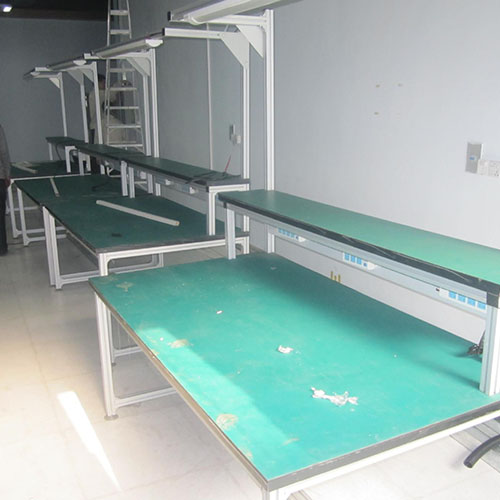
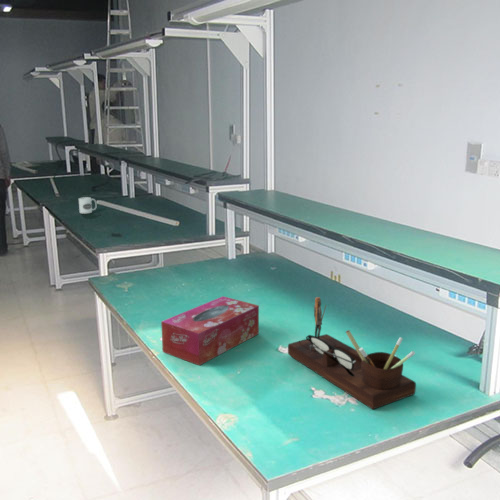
+ tissue box [160,295,260,366]
+ desk organizer [287,296,417,410]
+ mug [78,196,97,214]
